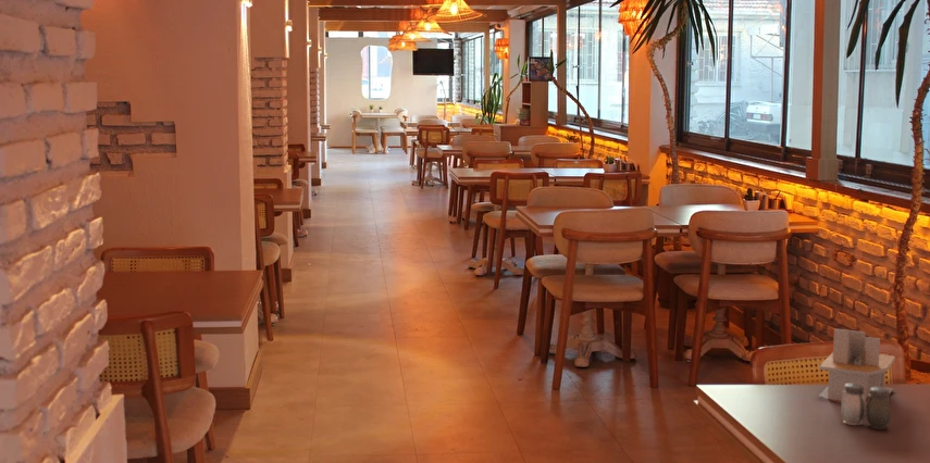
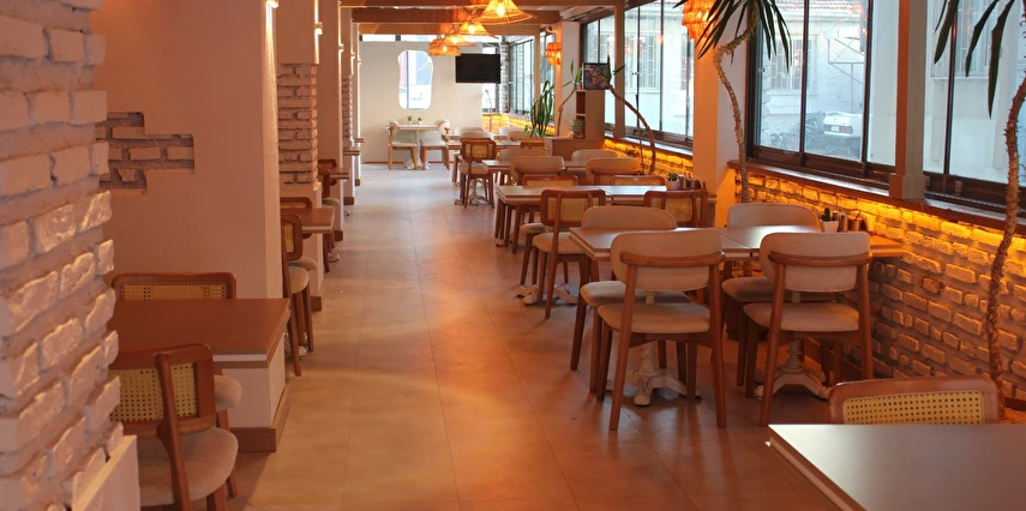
- salt and pepper shaker [840,384,892,430]
- napkin holder [818,327,896,408]
